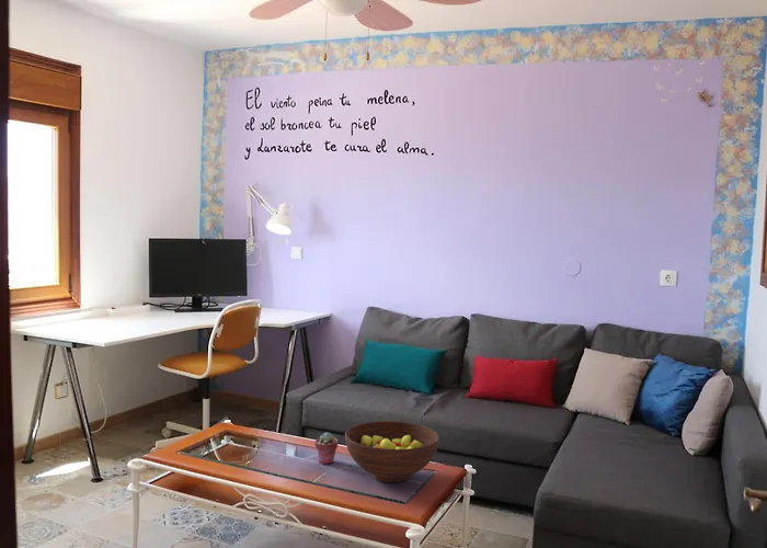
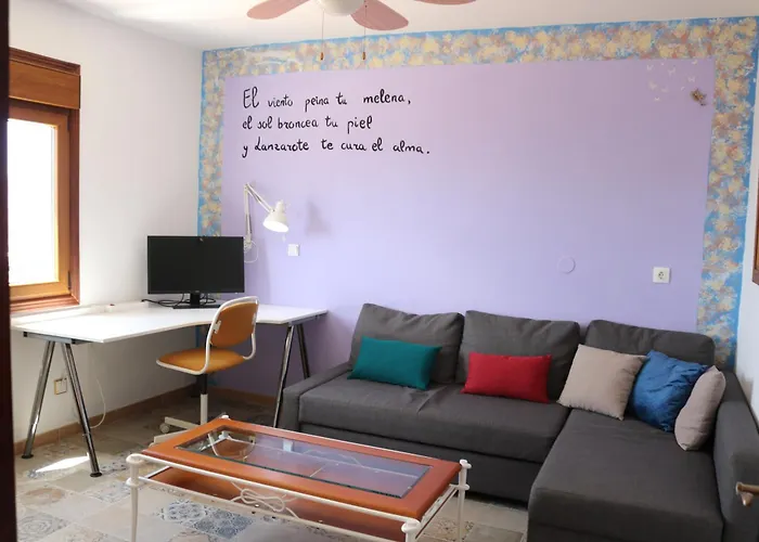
- potted succulent [313,431,339,465]
- fruit bowl [344,420,440,483]
